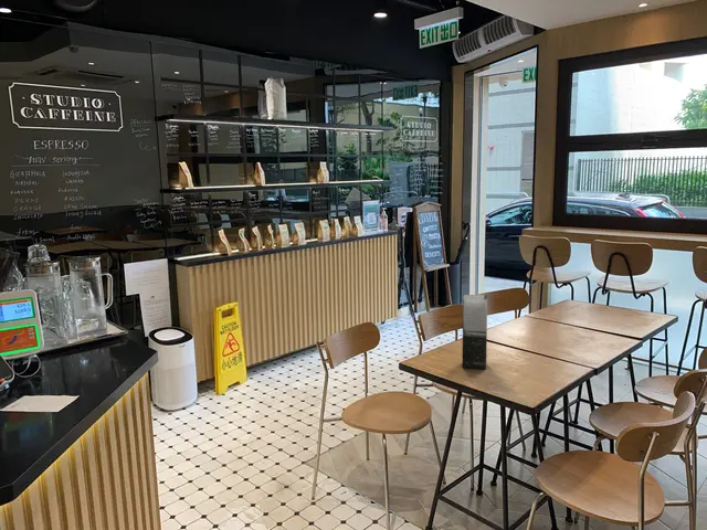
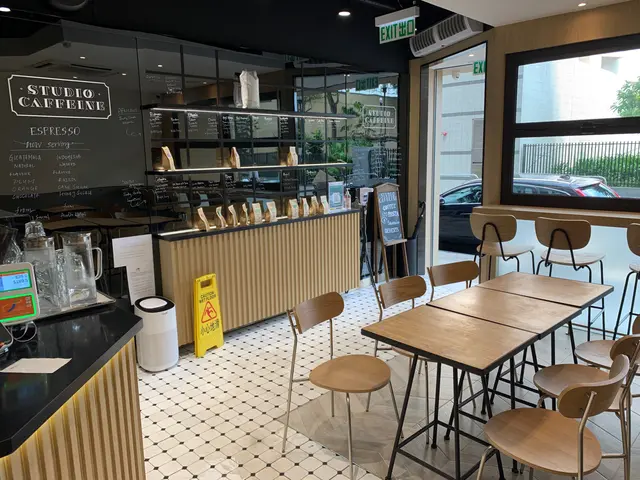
- vase [462,294,488,371]
